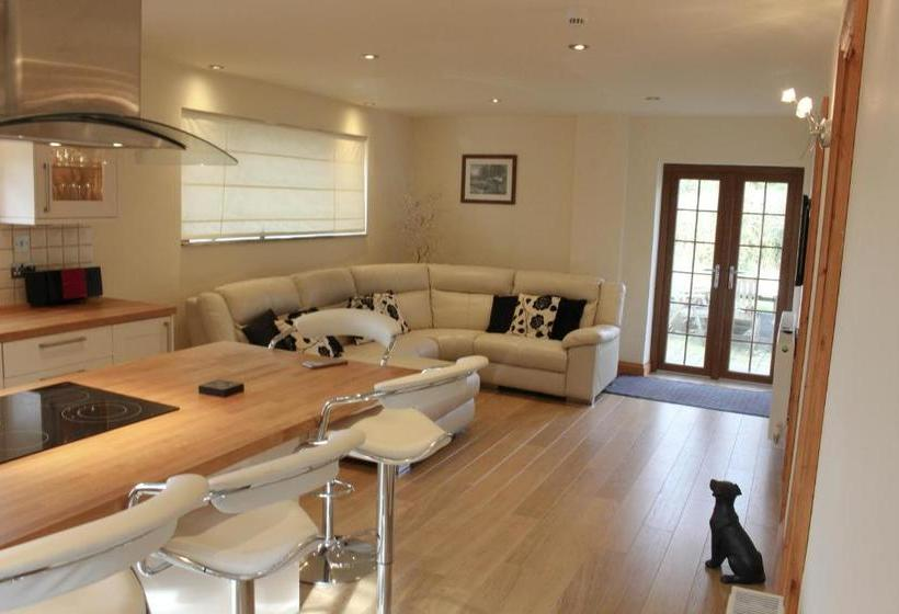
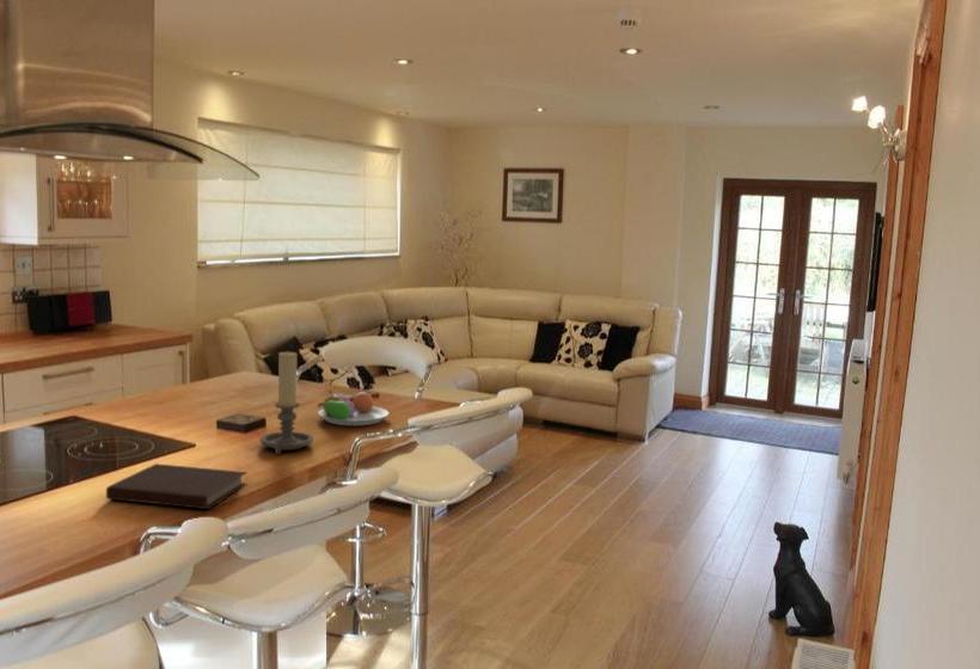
+ fruit bowl [317,389,390,426]
+ candle holder [258,351,314,455]
+ notebook [105,462,249,510]
